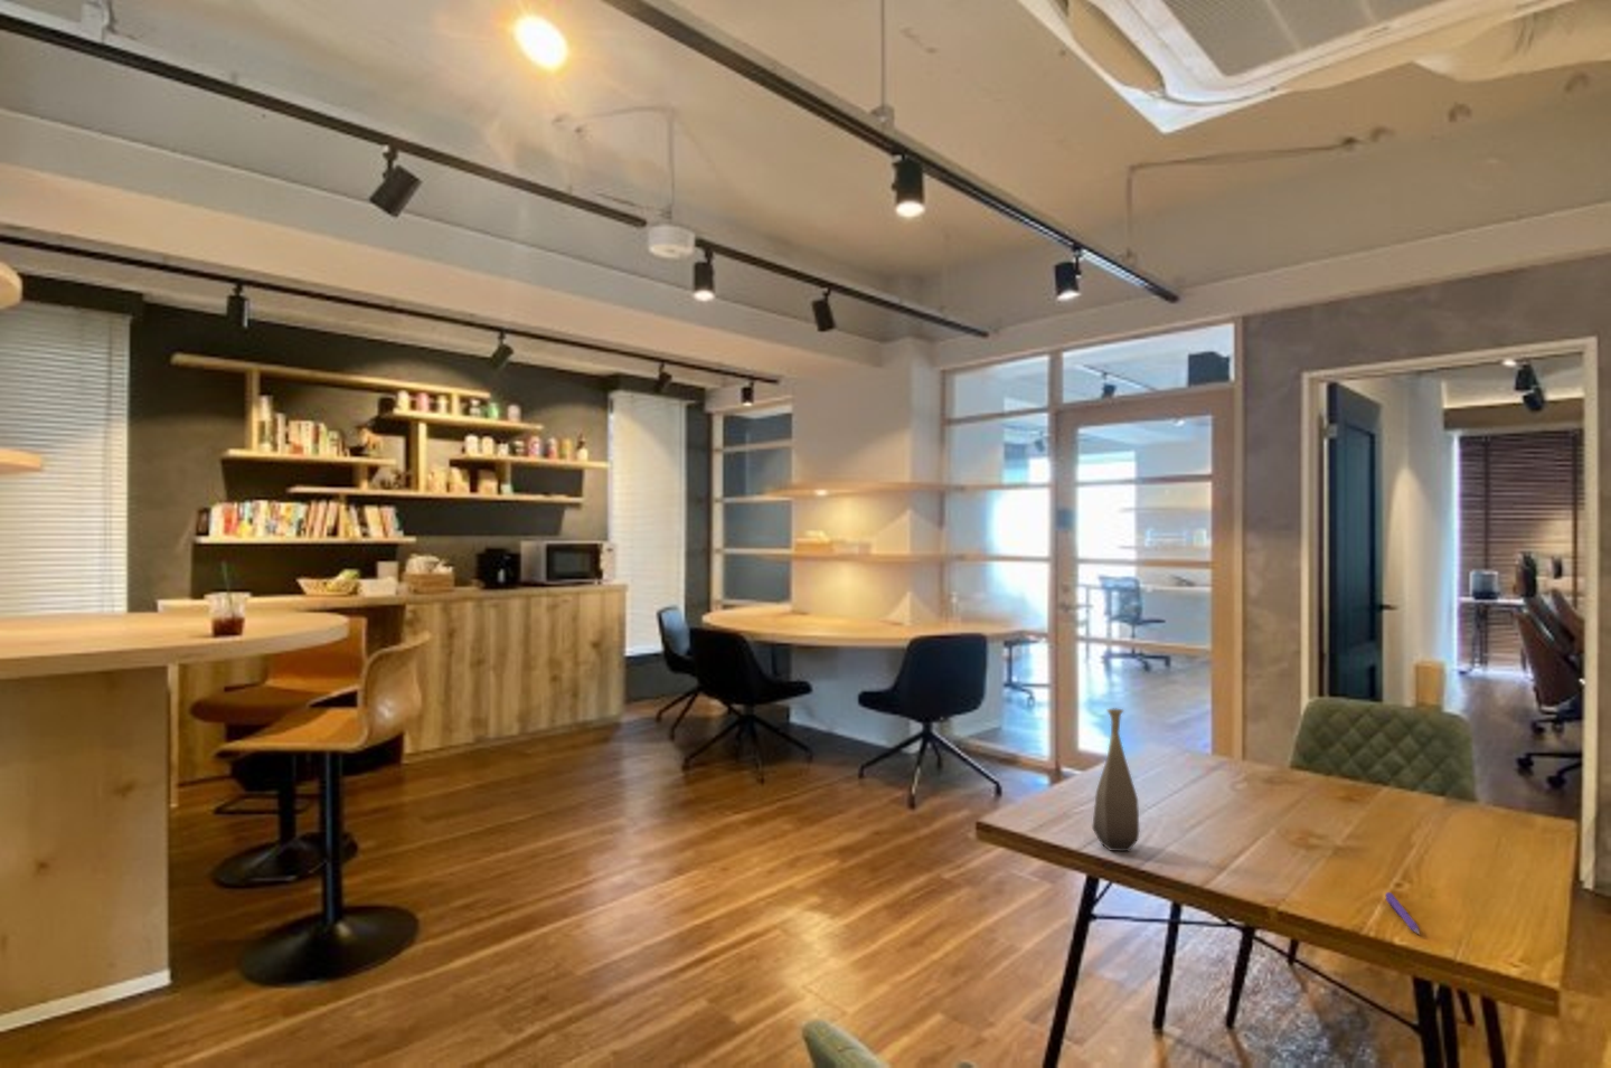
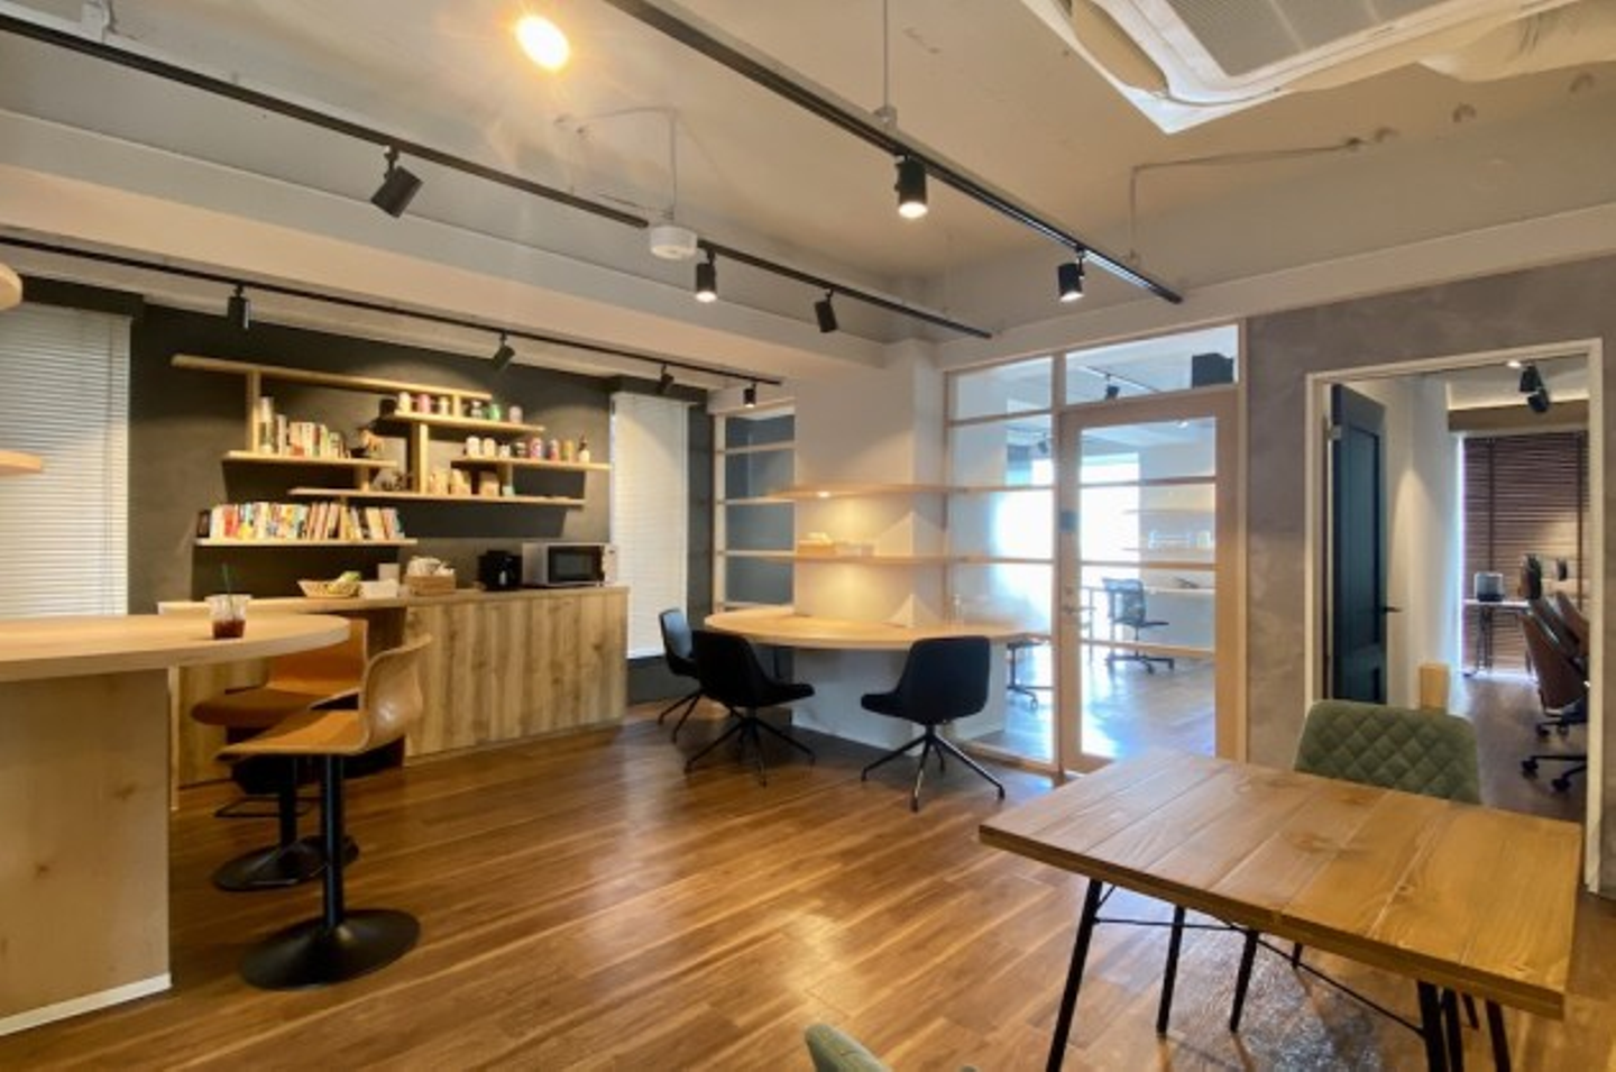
- bottle [1091,707,1140,852]
- pen [1384,892,1421,935]
